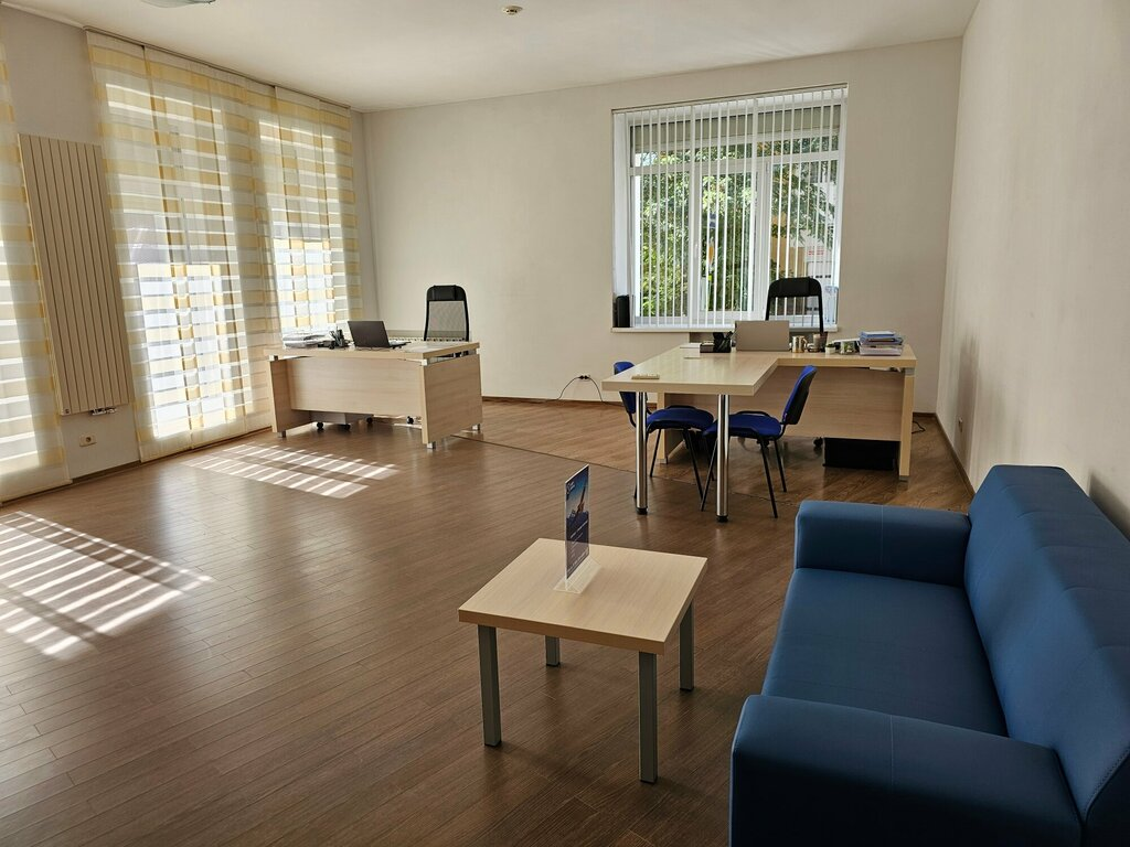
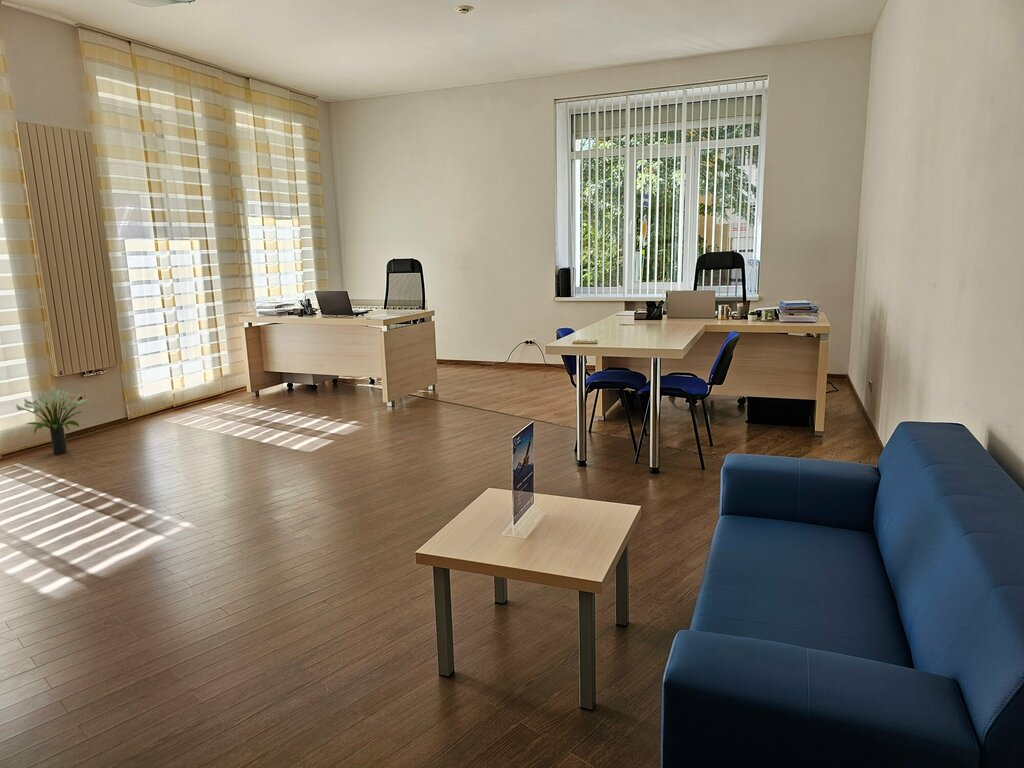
+ potted plant [15,388,91,455]
